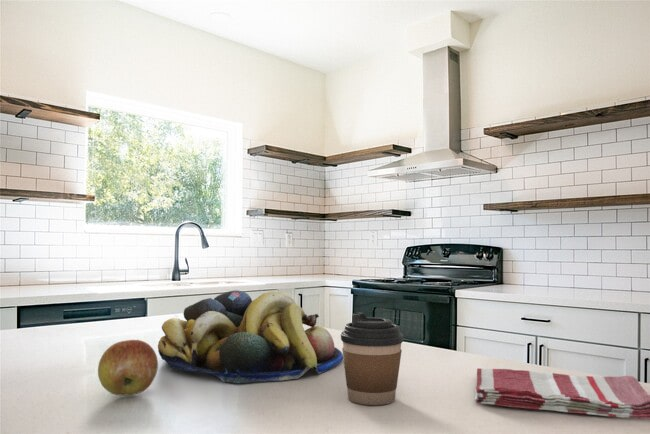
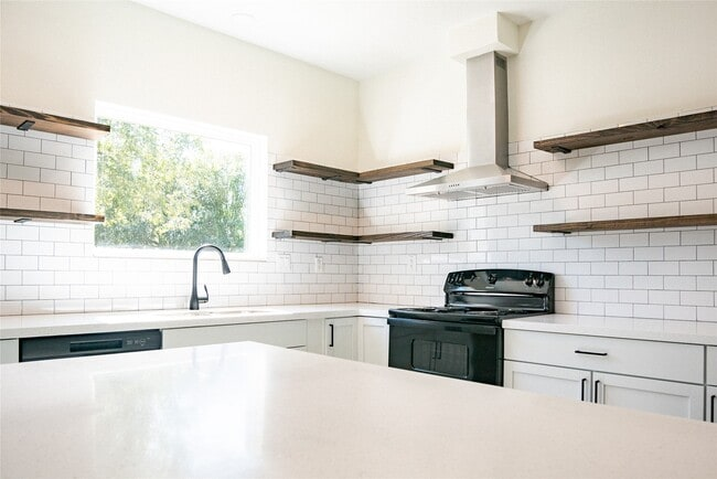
- coffee cup [340,312,404,406]
- apple [97,339,159,396]
- dish towel [474,367,650,421]
- fruit bowl [157,289,343,384]
